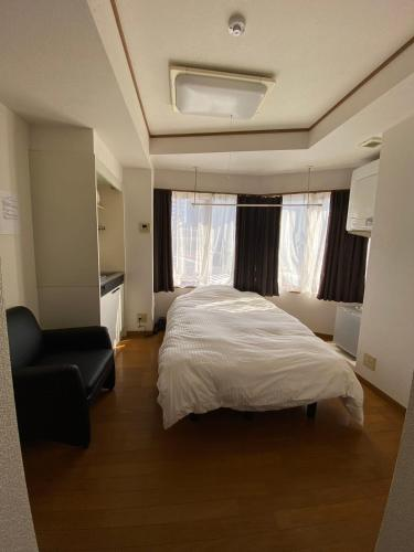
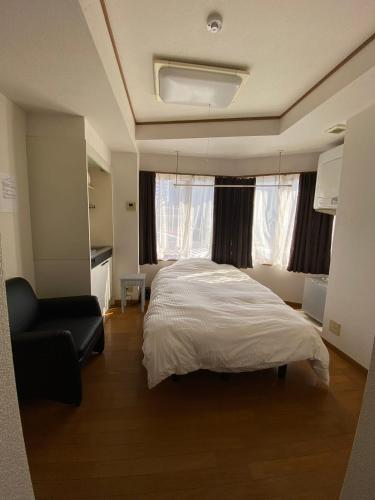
+ nightstand [118,272,147,314]
